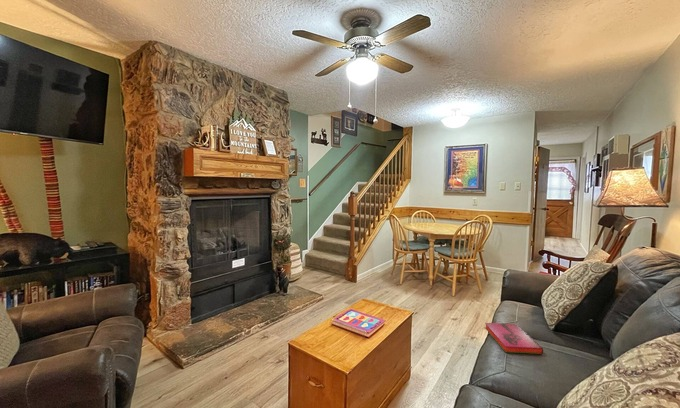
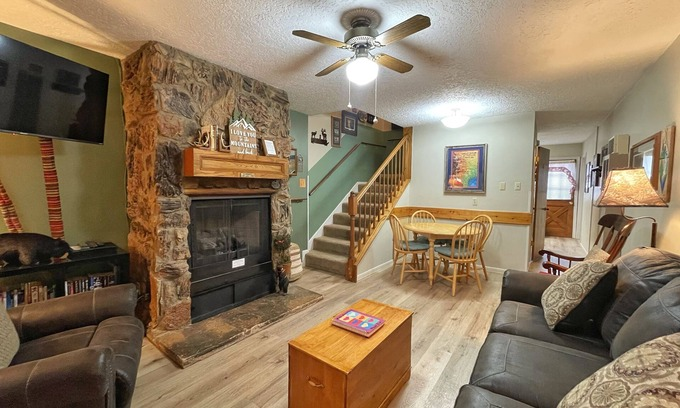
- hardback book [484,322,544,355]
